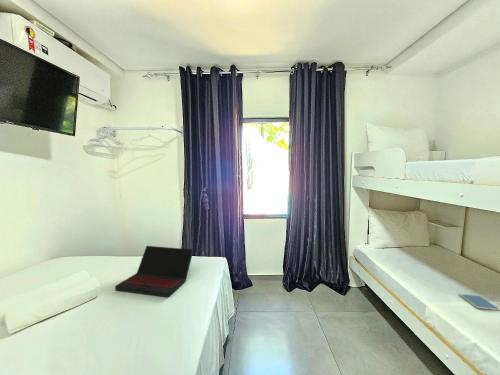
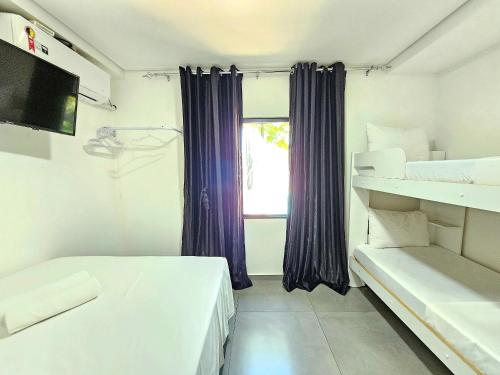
- laptop [114,245,194,298]
- tablet [458,293,500,312]
